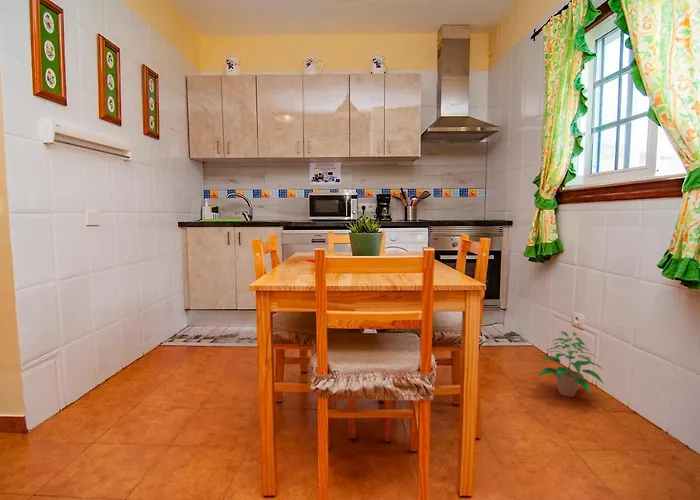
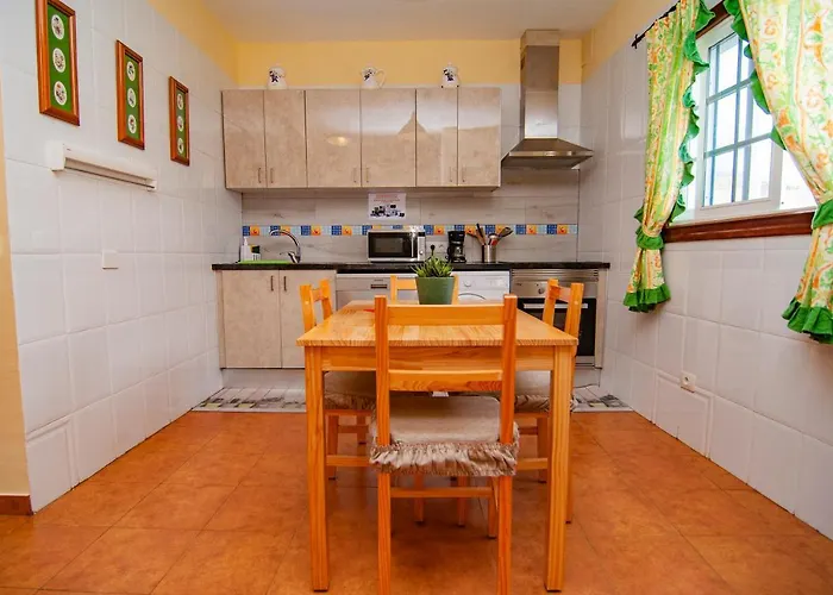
- potted plant [536,330,604,398]
